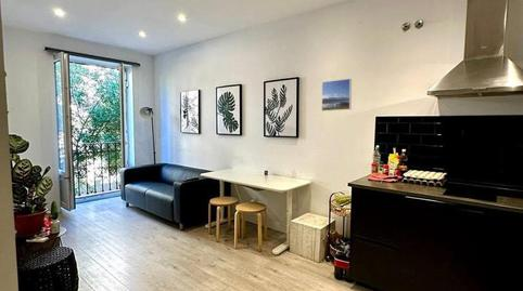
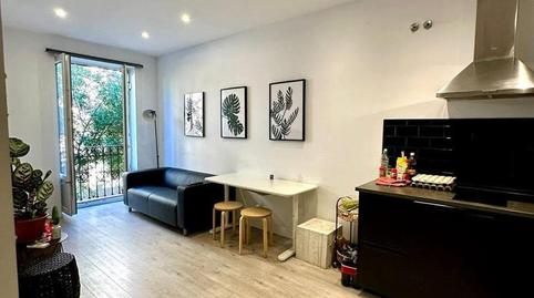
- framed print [321,78,353,113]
